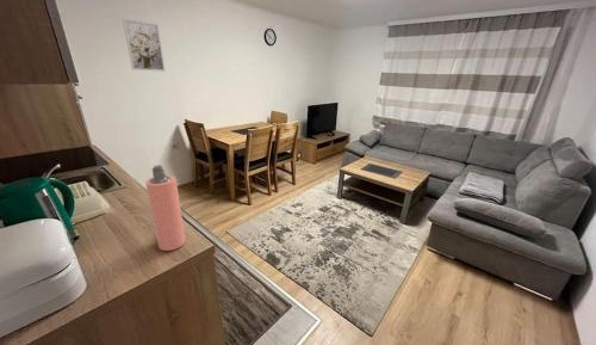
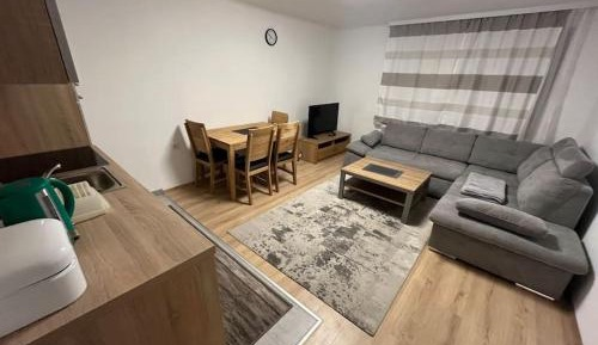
- wall art [122,17,166,73]
- spray bottle [144,164,187,252]
